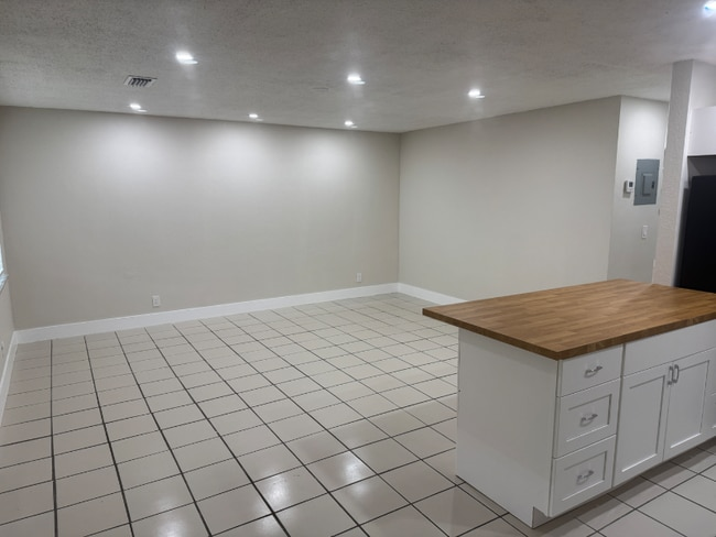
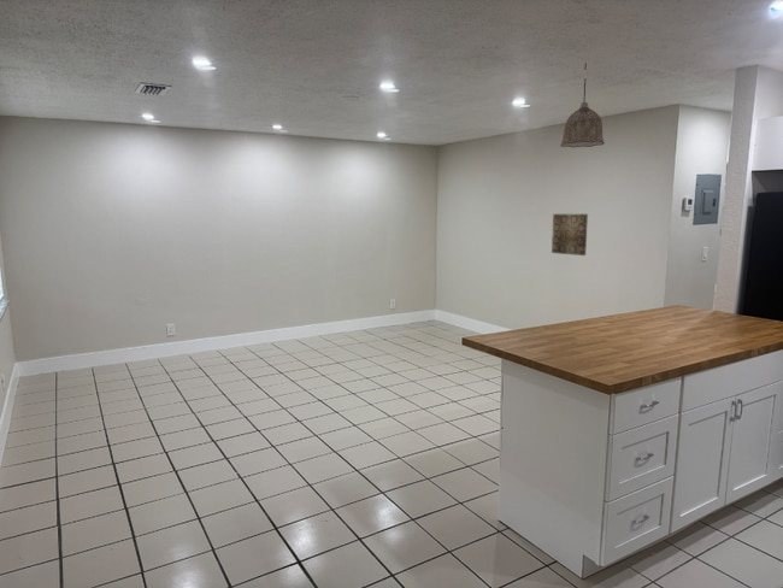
+ pendant lamp [559,61,606,148]
+ wall art [551,213,589,257]
